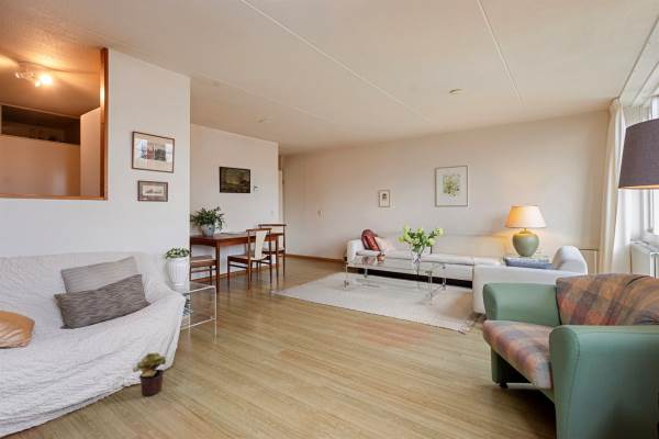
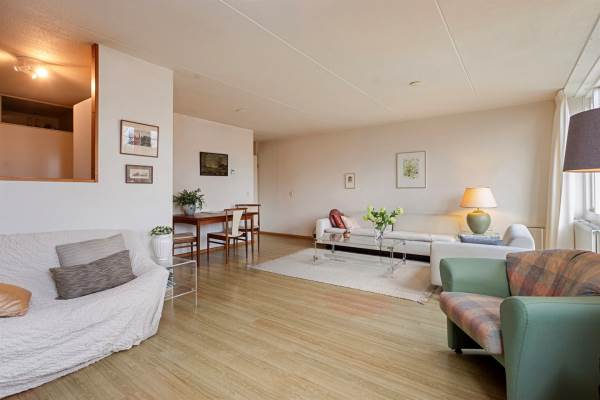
- potted plant [132,352,167,397]
